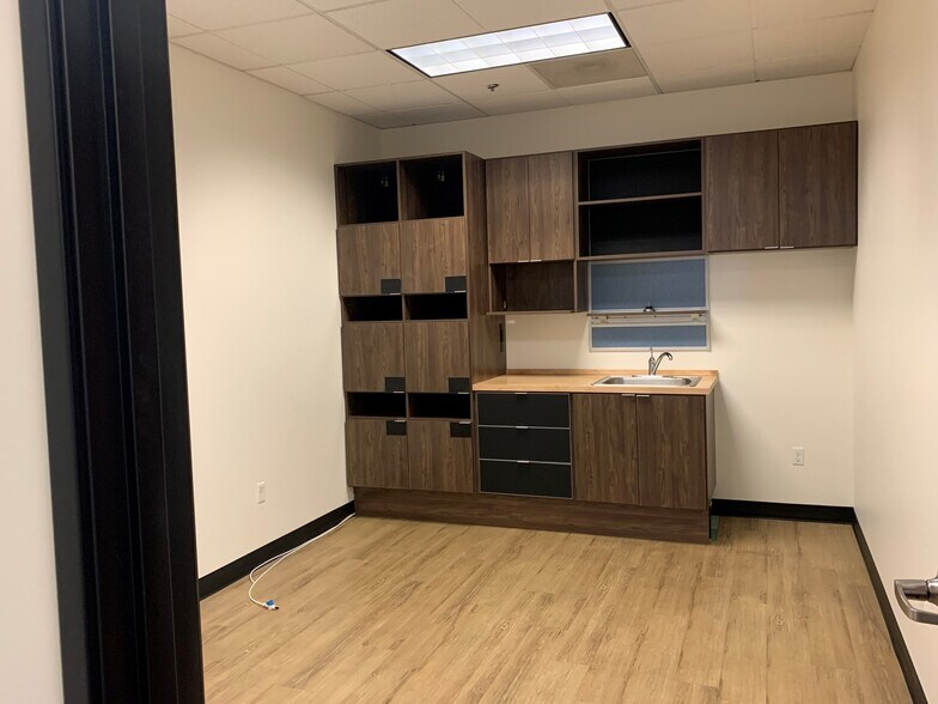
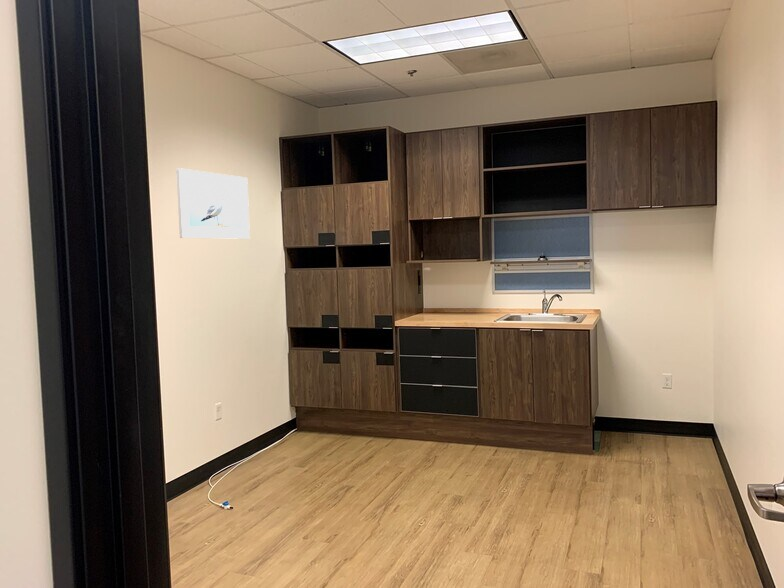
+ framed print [175,167,251,240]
